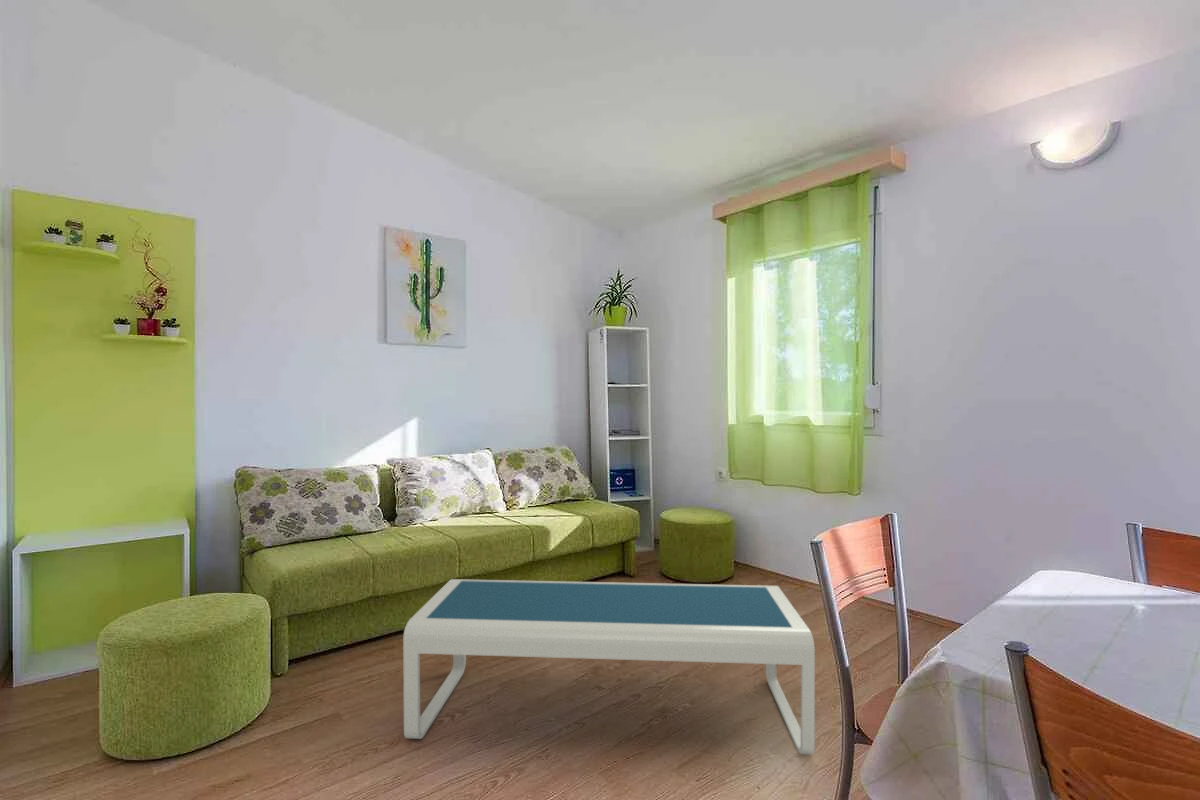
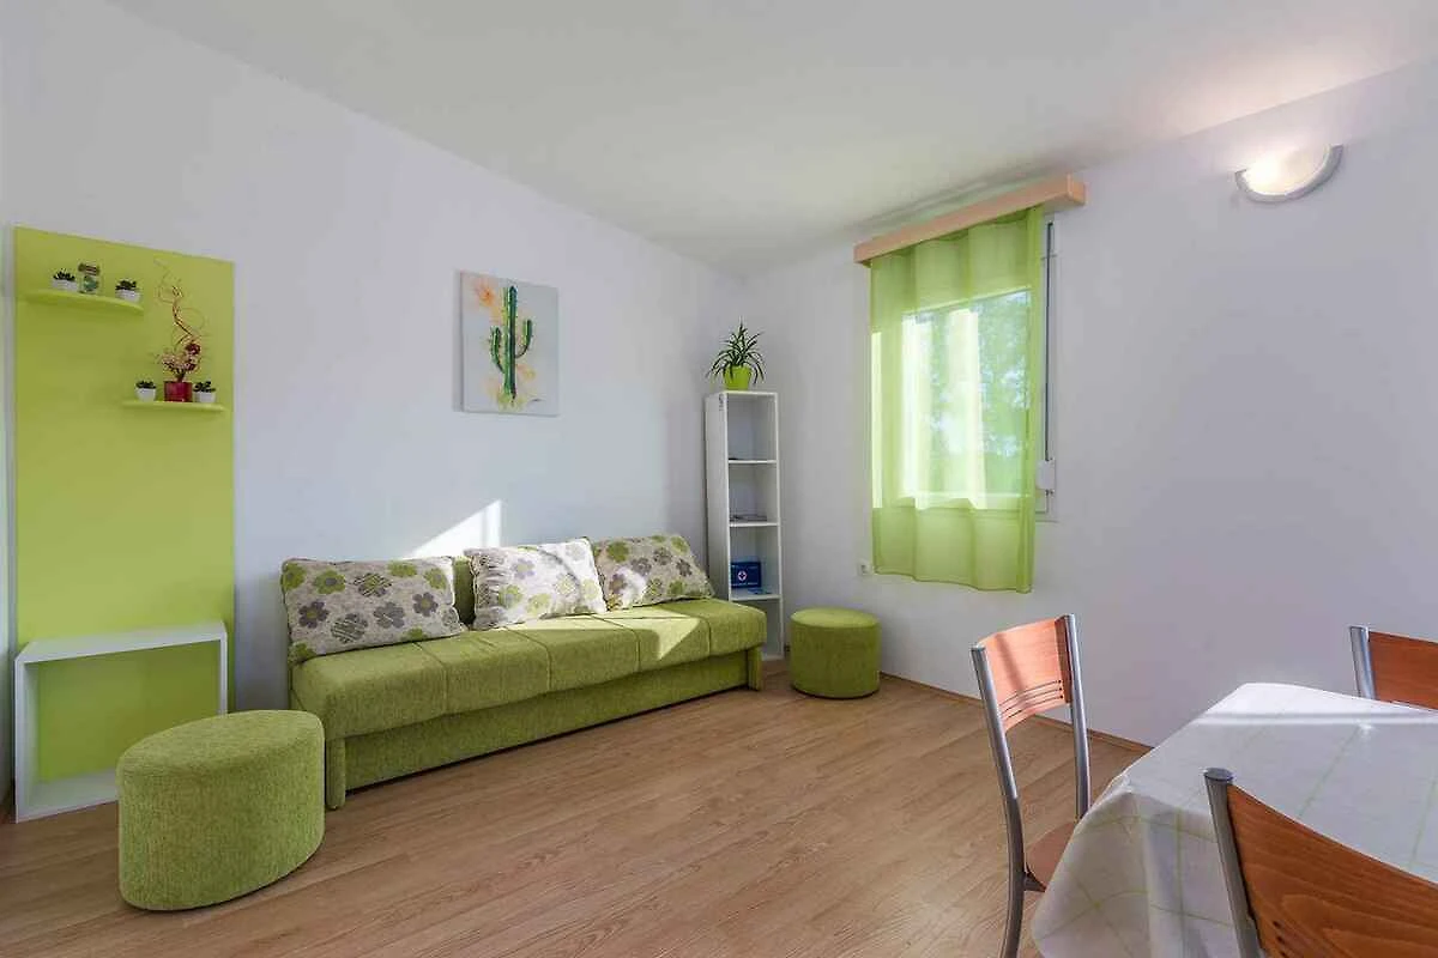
- coffee table [402,578,816,756]
